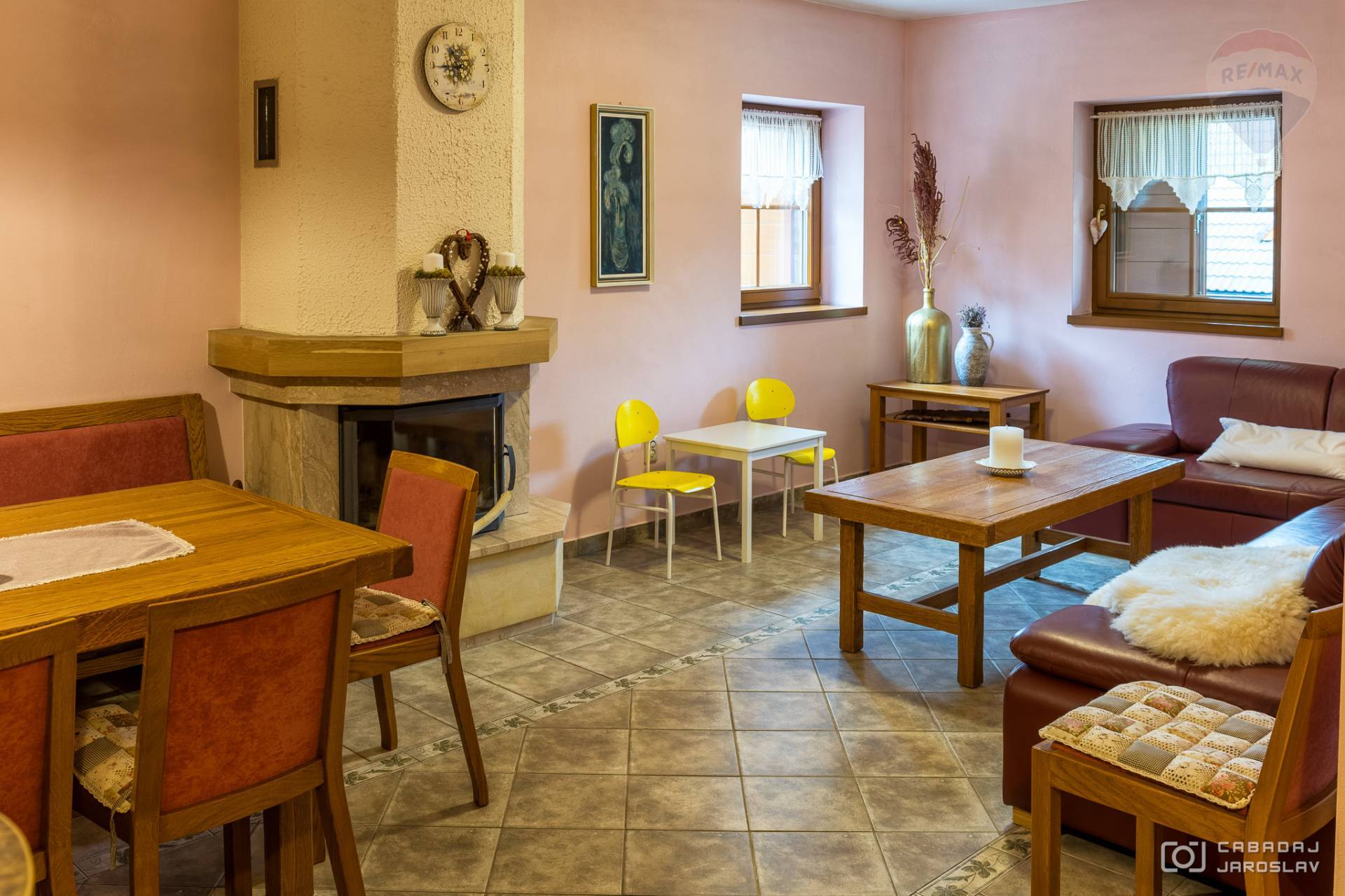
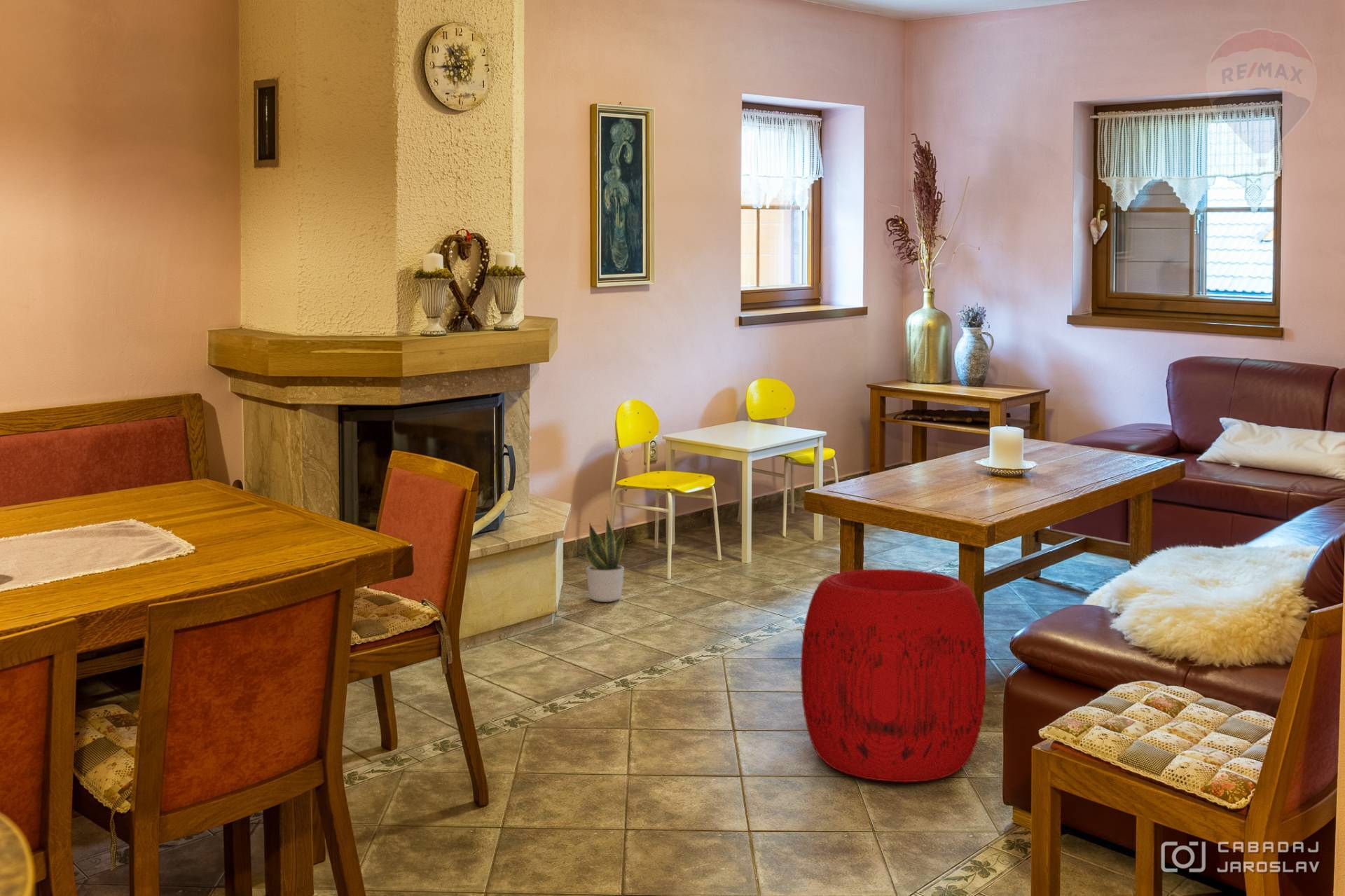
+ potted plant [585,514,625,602]
+ pouf [800,568,987,783]
